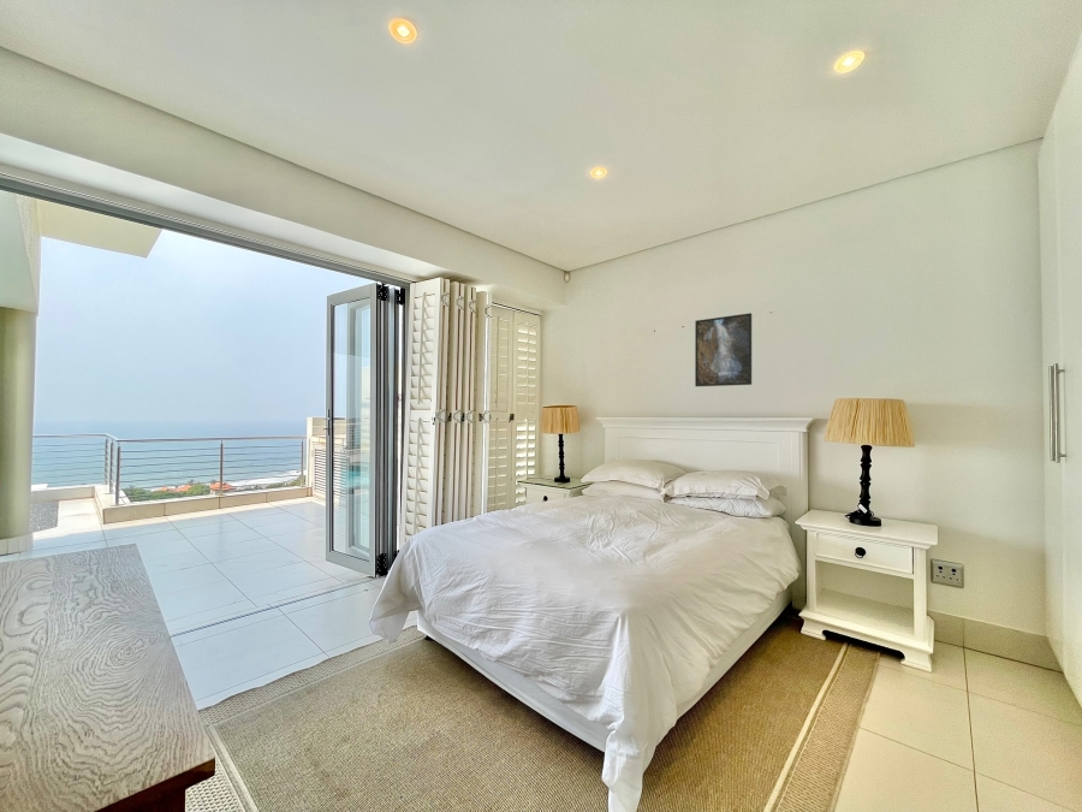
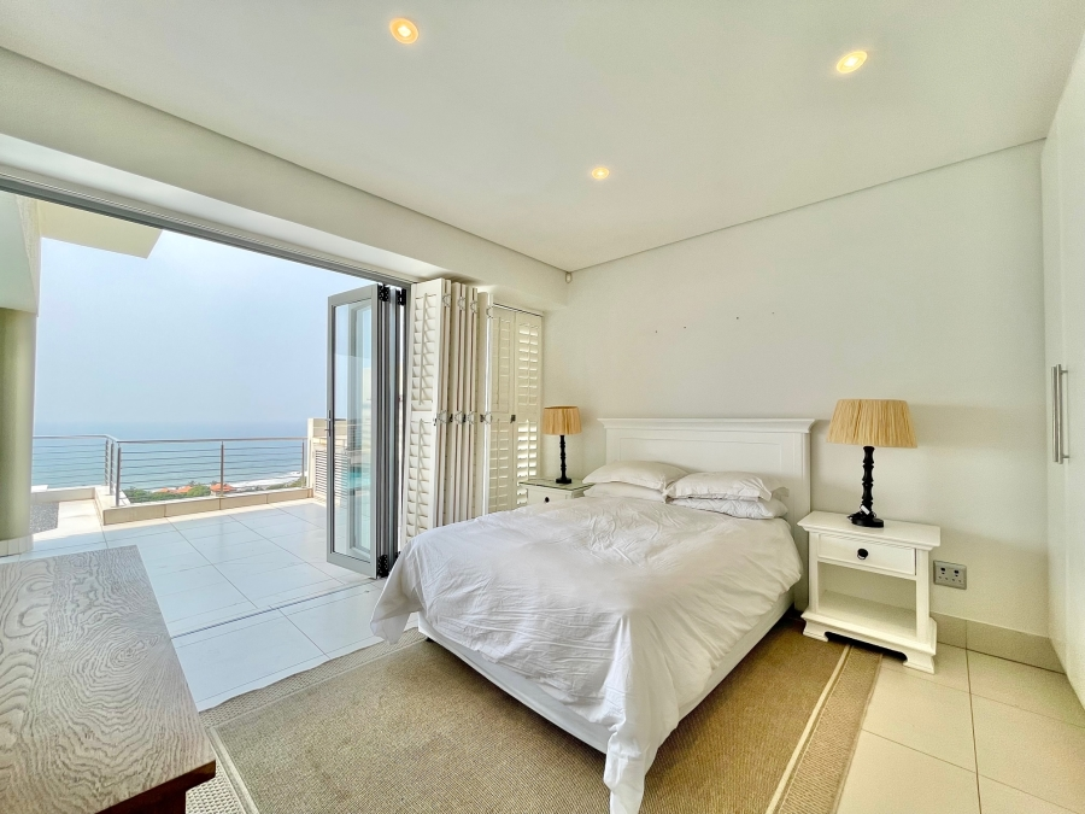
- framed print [694,312,753,387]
